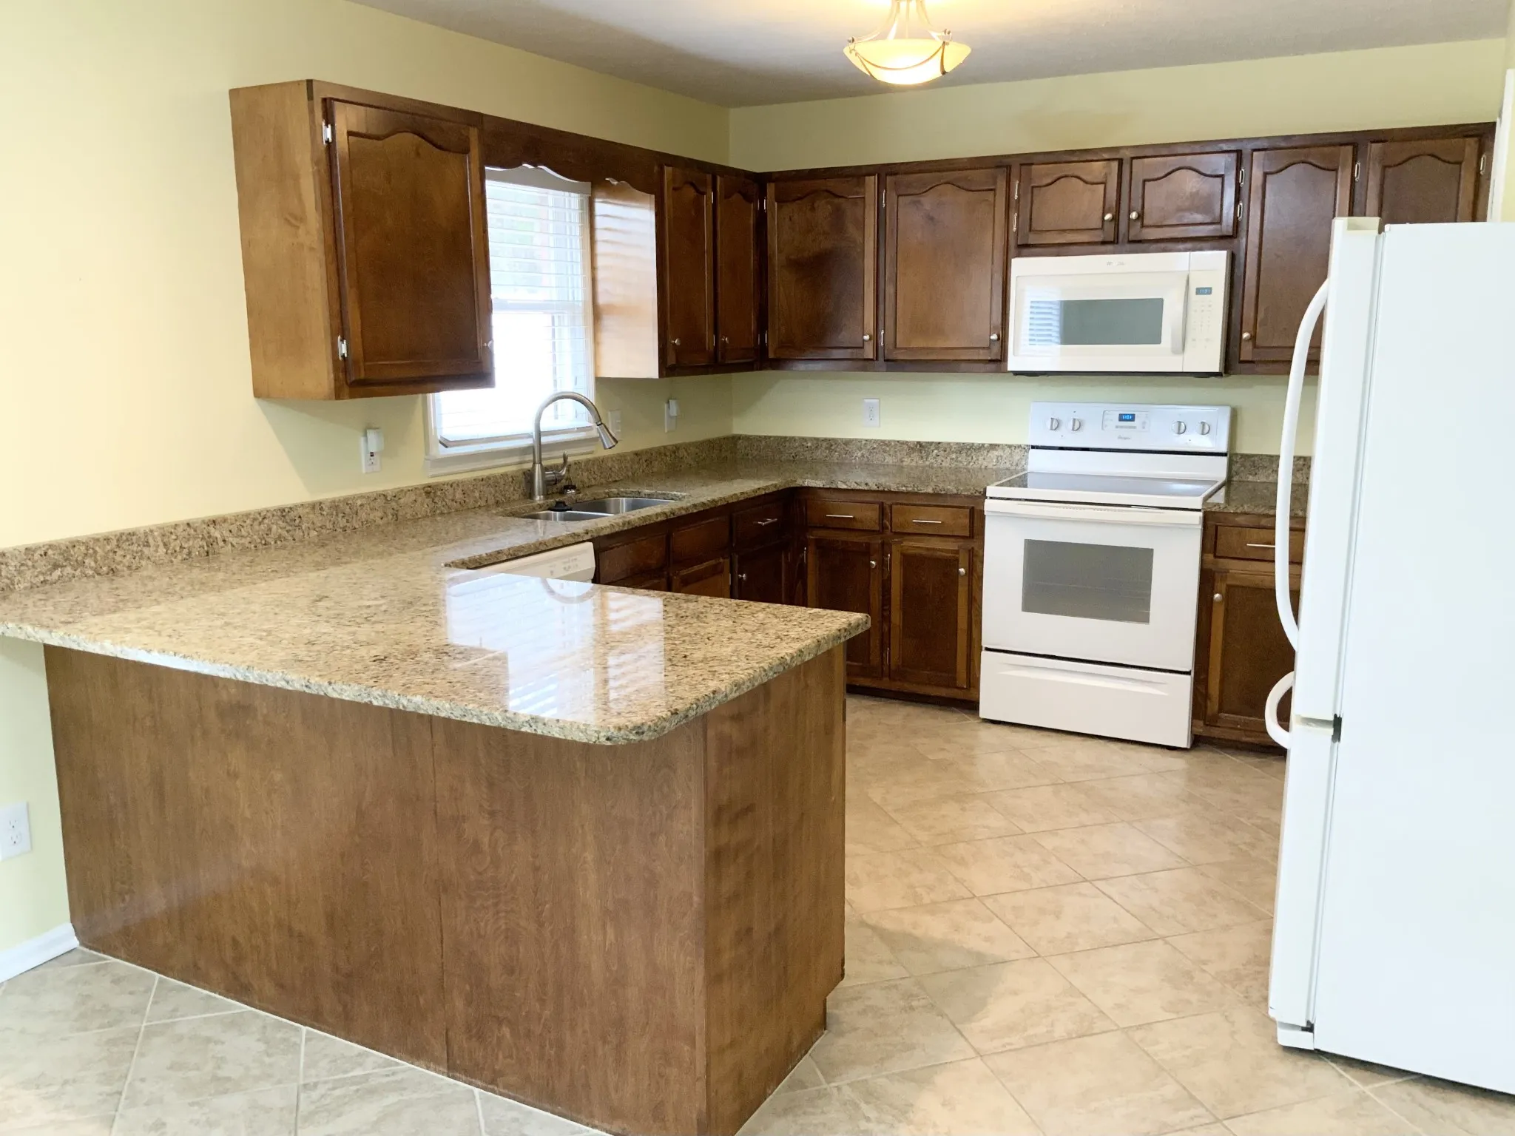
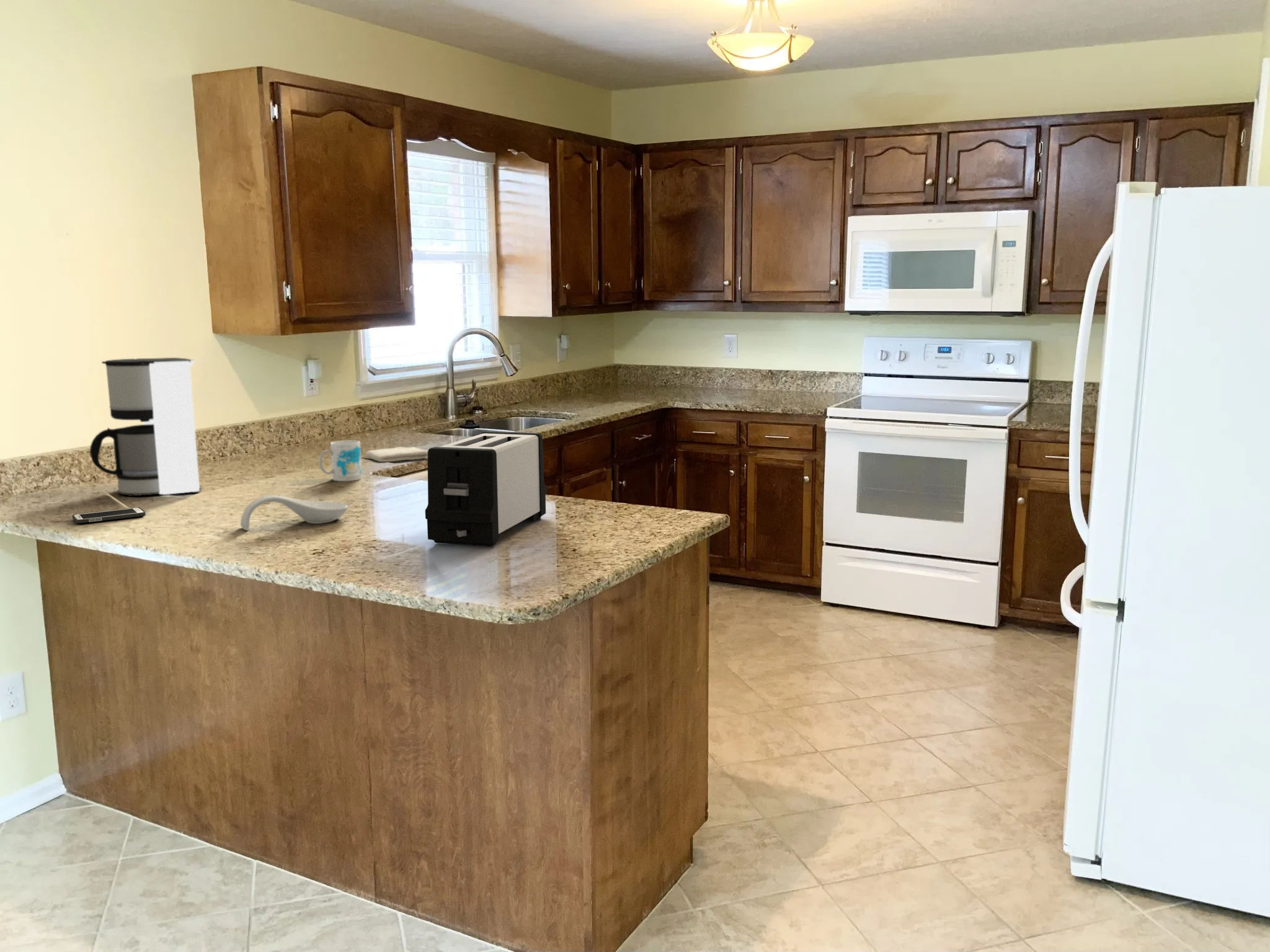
+ spoon rest [240,495,349,531]
+ toaster [425,431,547,547]
+ washcloth [364,446,428,463]
+ coffee maker [89,357,202,497]
+ mug [318,440,362,482]
+ cell phone [72,506,146,524]
